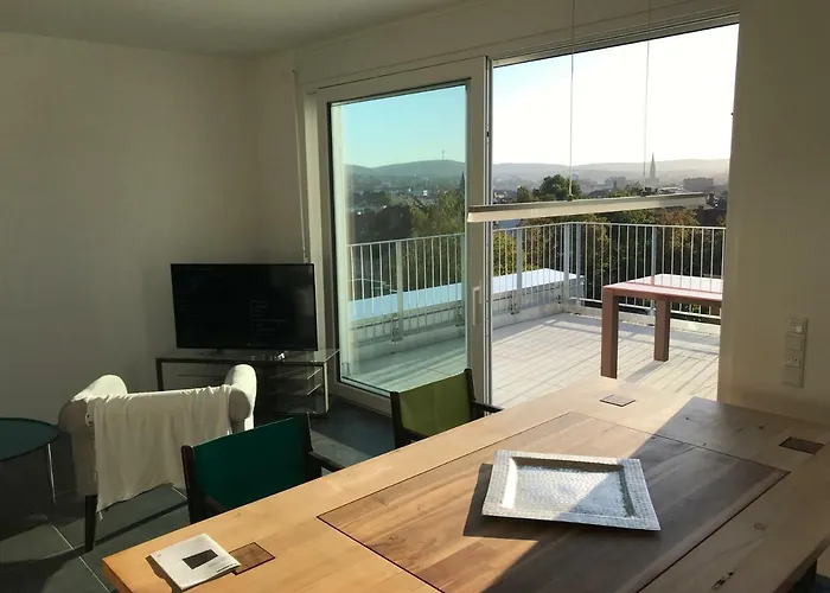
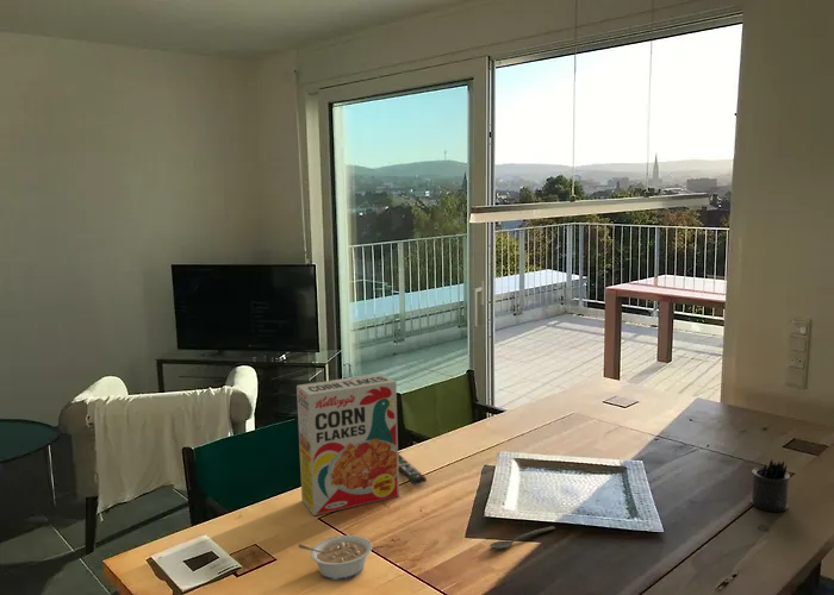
+ spoon [488,525,556,550]
+ remote control [398,452,428,486]
+ pen holder [749,459,791,513]
+ cereal box [295,372,400,516]
+ legume [298,534,373,581]
